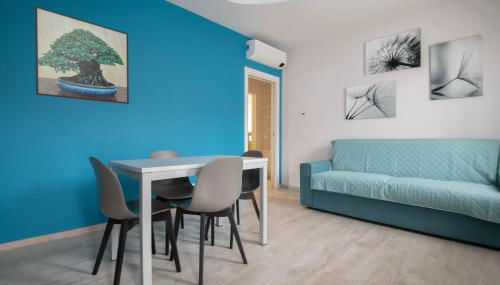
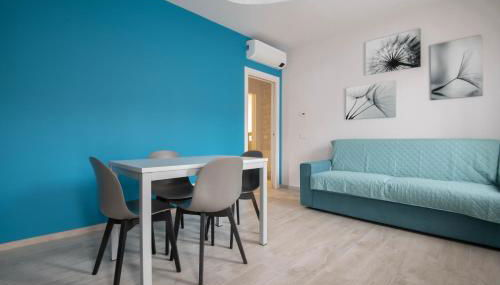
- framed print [34,5,130,105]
